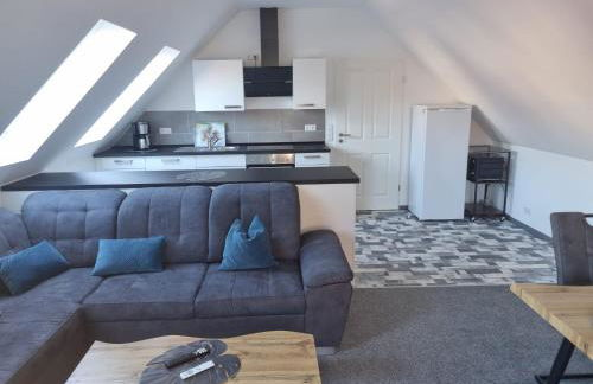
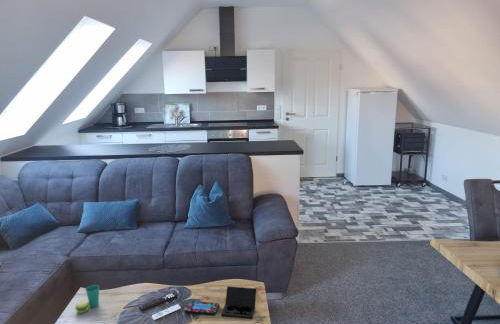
+ cup [74,284,100,314]
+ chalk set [184,286,257,320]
